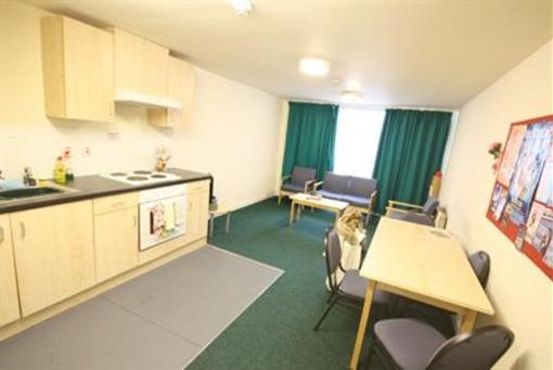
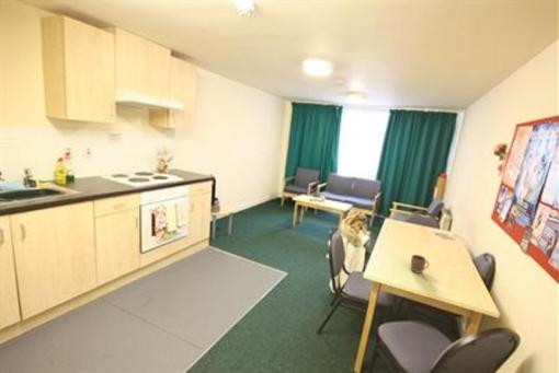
+ mug [410,254,430,275]
